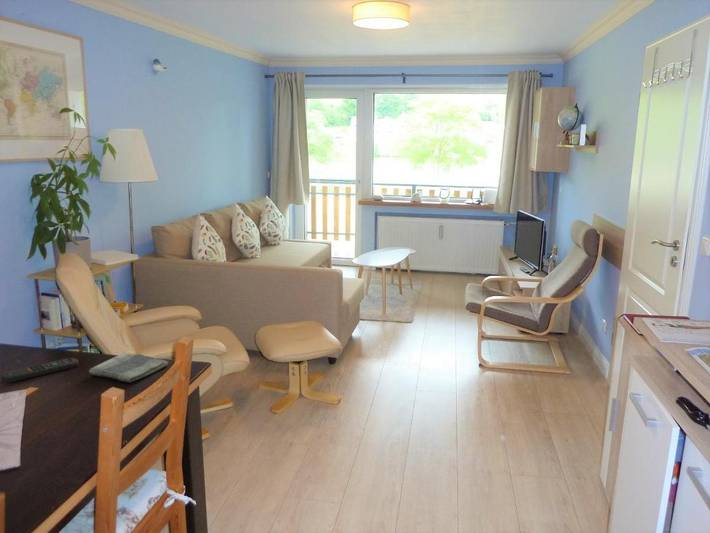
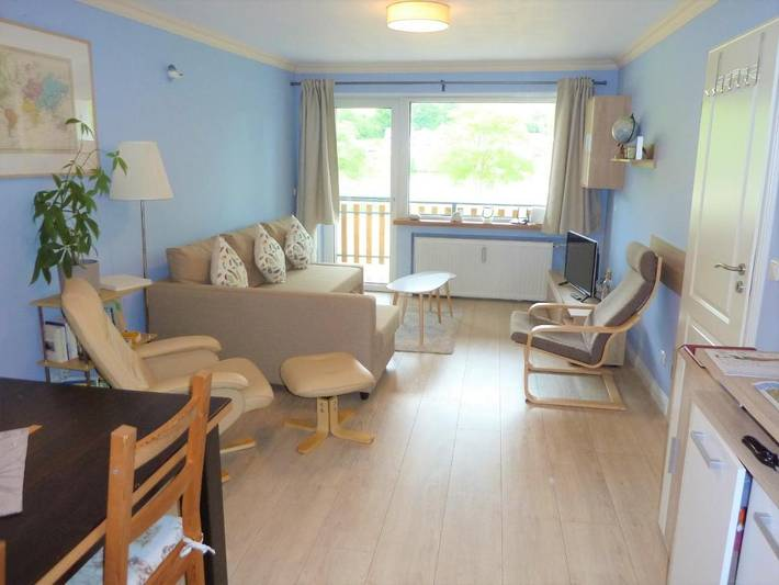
- dish towel [88,351,170,383]
- remote control [0,357,80,383]
